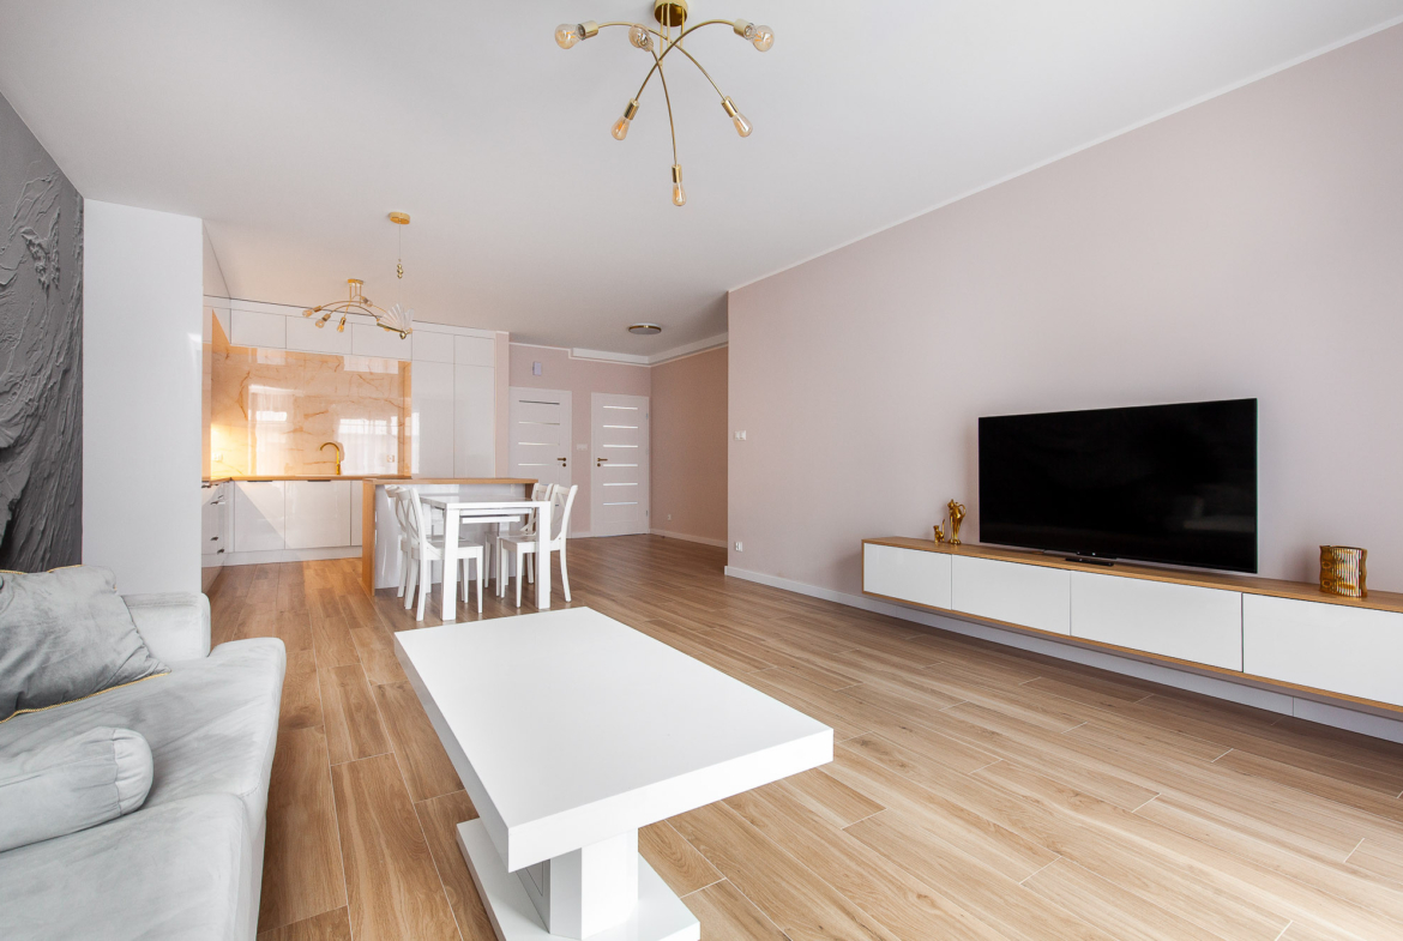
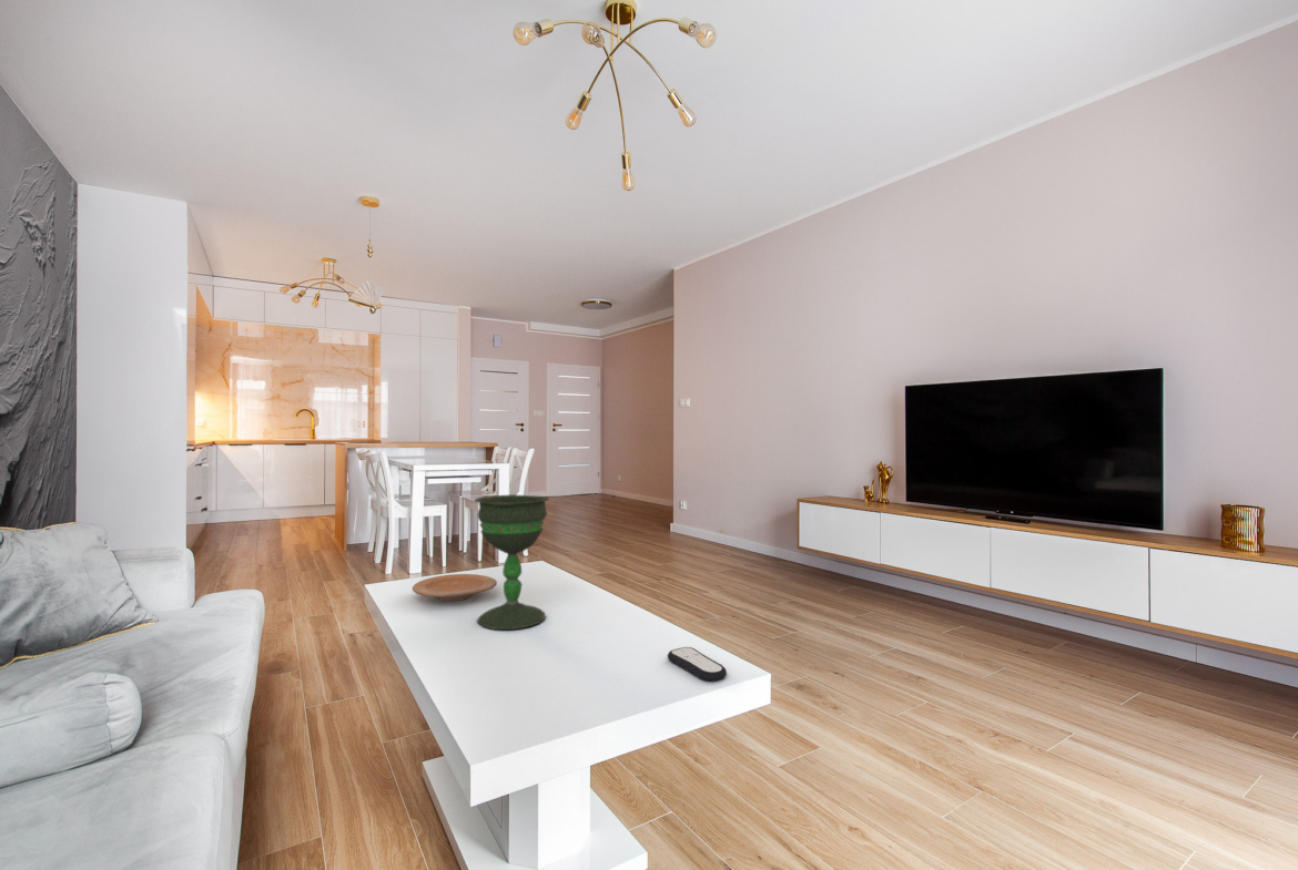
+ remote control [667,646,728,683]
+ chalice [474,493,550,631]
+ plate [412,573,498,602]
